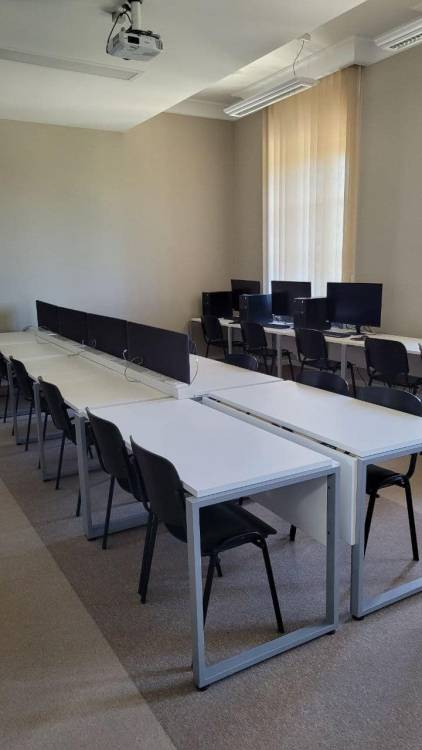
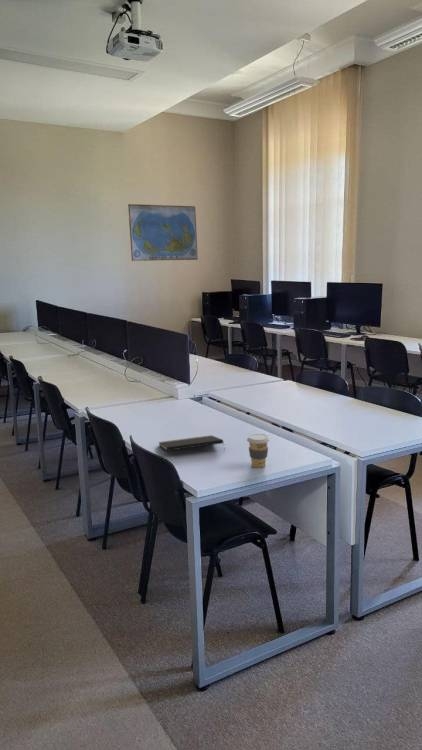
+ coffee cup [246,433,270,469]
+ world map [127,203,199,262]
+ notepad [158,434,226,452]
